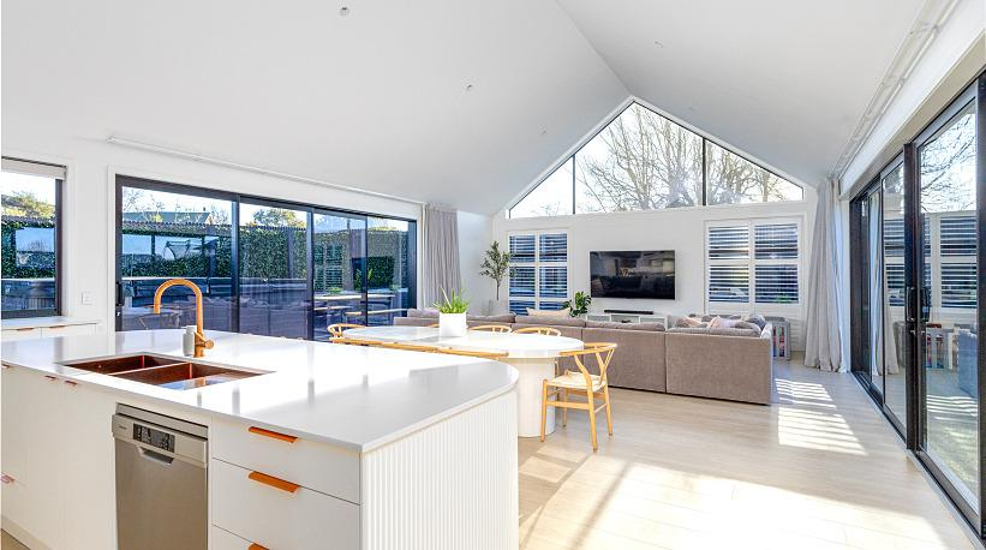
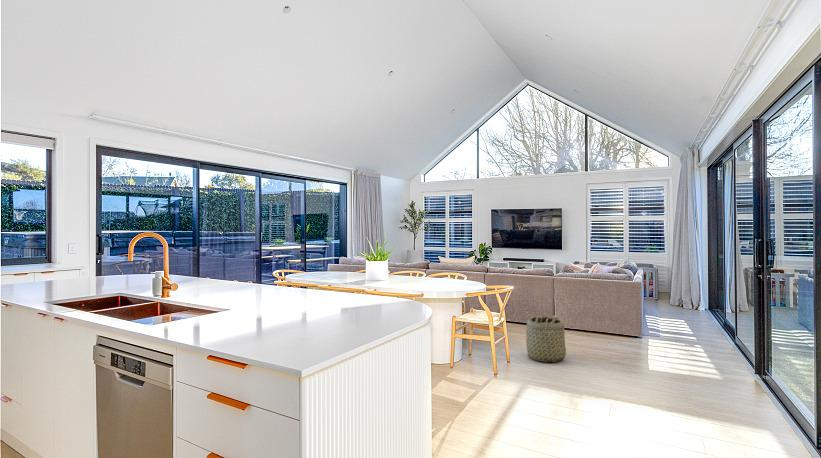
+ basket [525,312,567,363]
